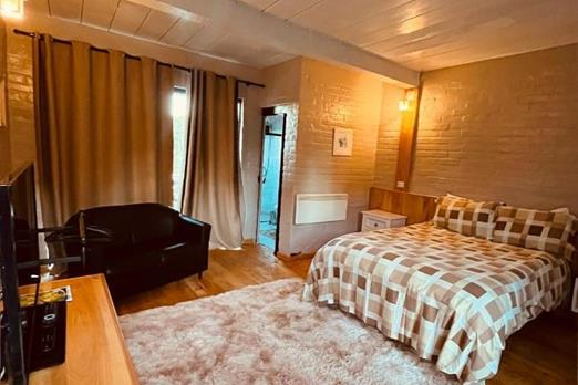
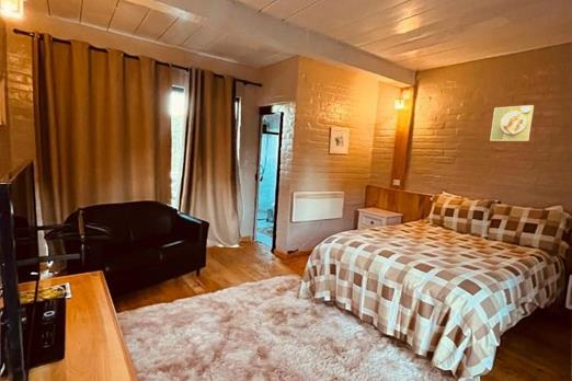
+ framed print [490,104,536,142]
